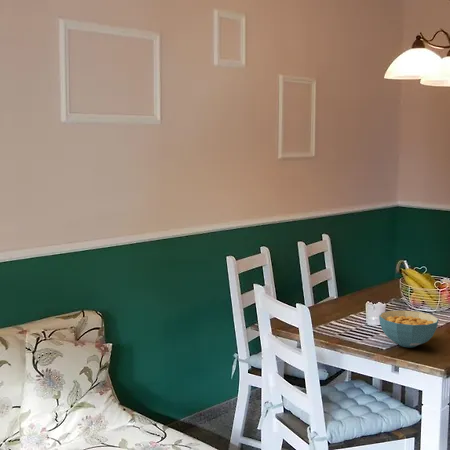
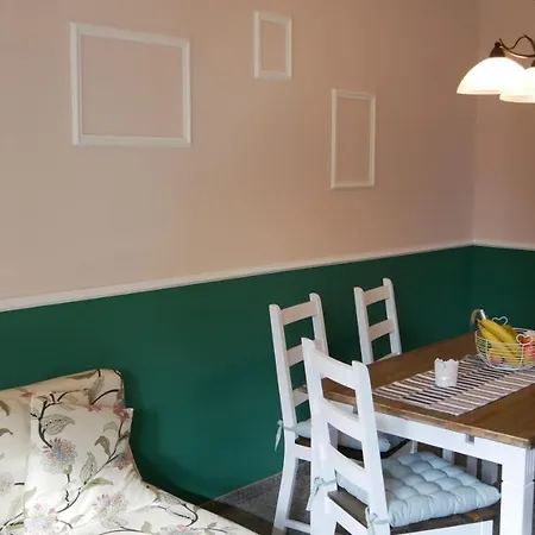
- cereal bowl [378,309,440,348]
